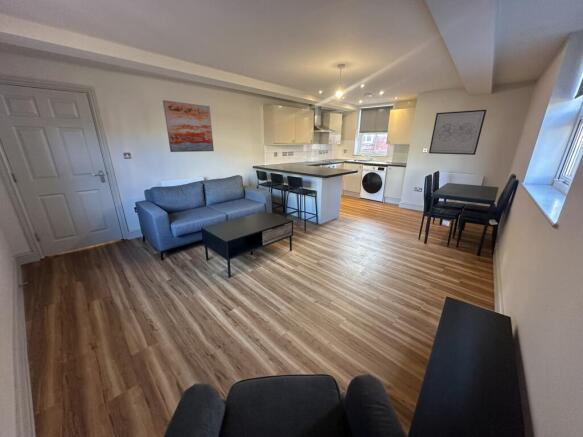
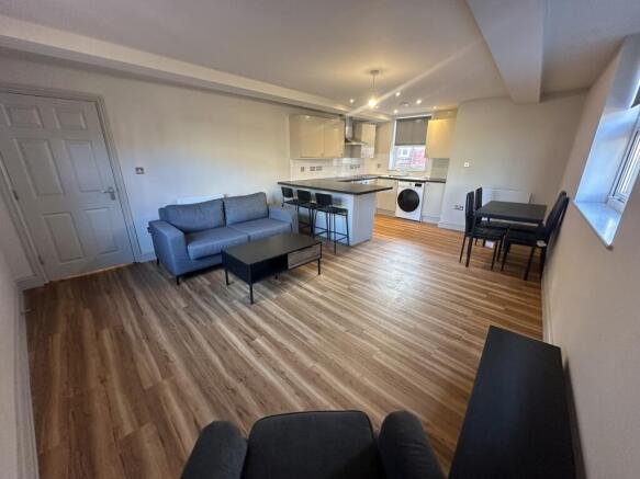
- wall art [162,99,215,153]
- wall art [428,109,488,156]
